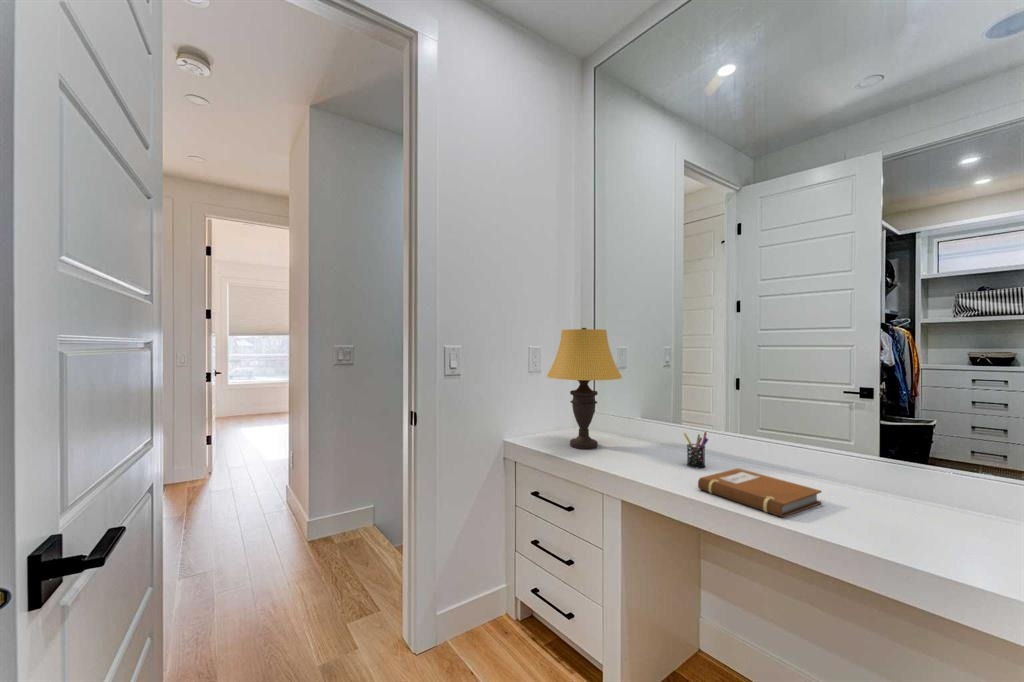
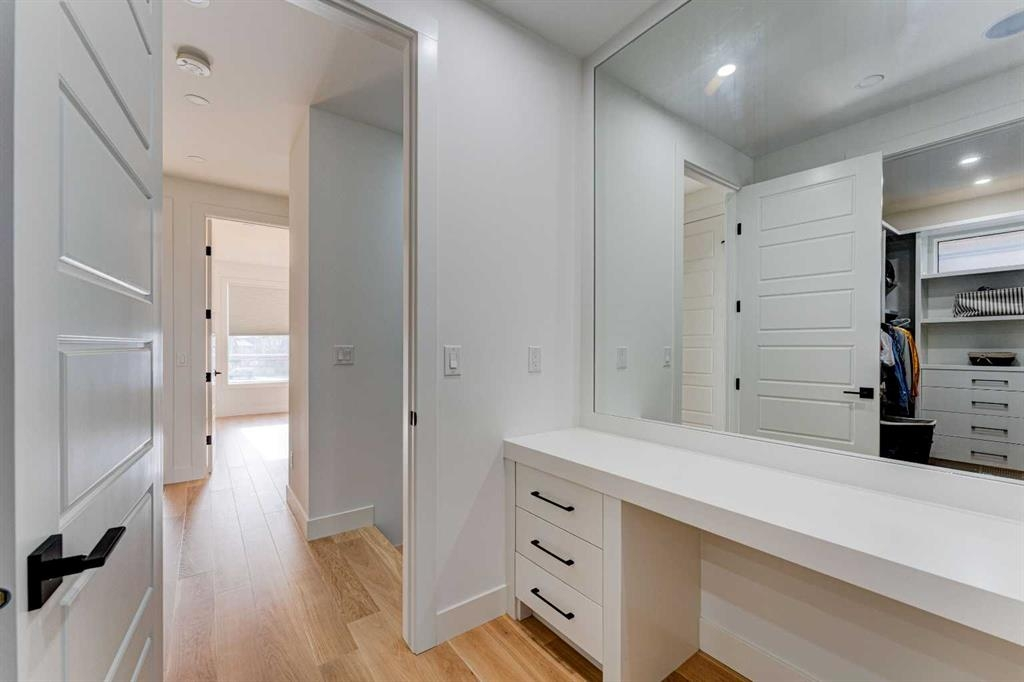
- table lamp [546,327,623,450]
- notebook [697,467,823,519]
- pen holder [683,431,709,469]
